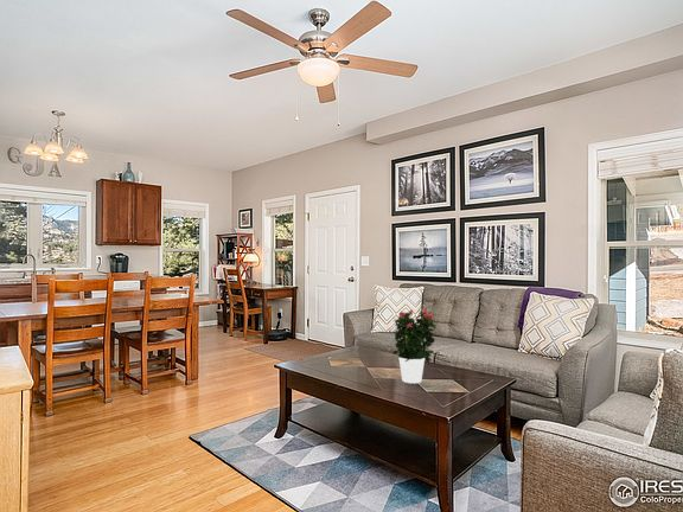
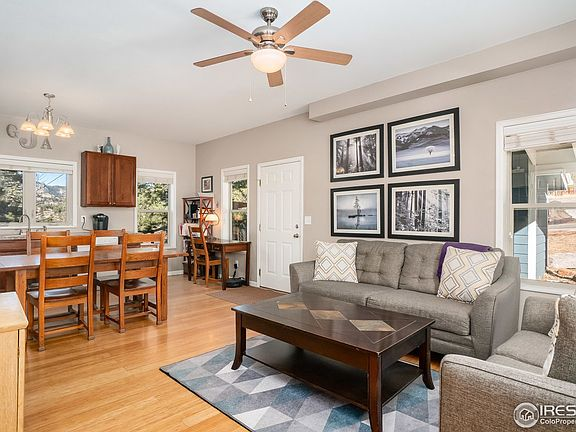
- potted flower [391,308,439,384]
